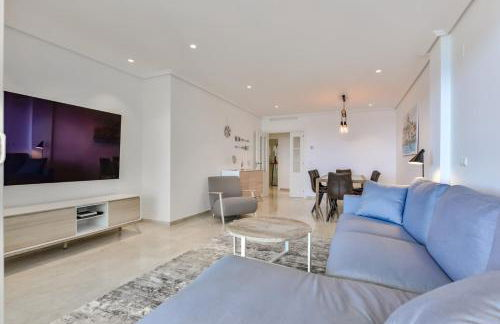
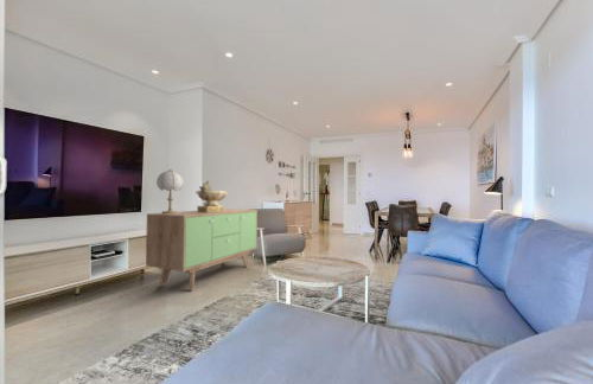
+ birdbath [195,180,229,212]
+ table lamp [155,168,185,213]
+ sideboard [145,207,259,292]
